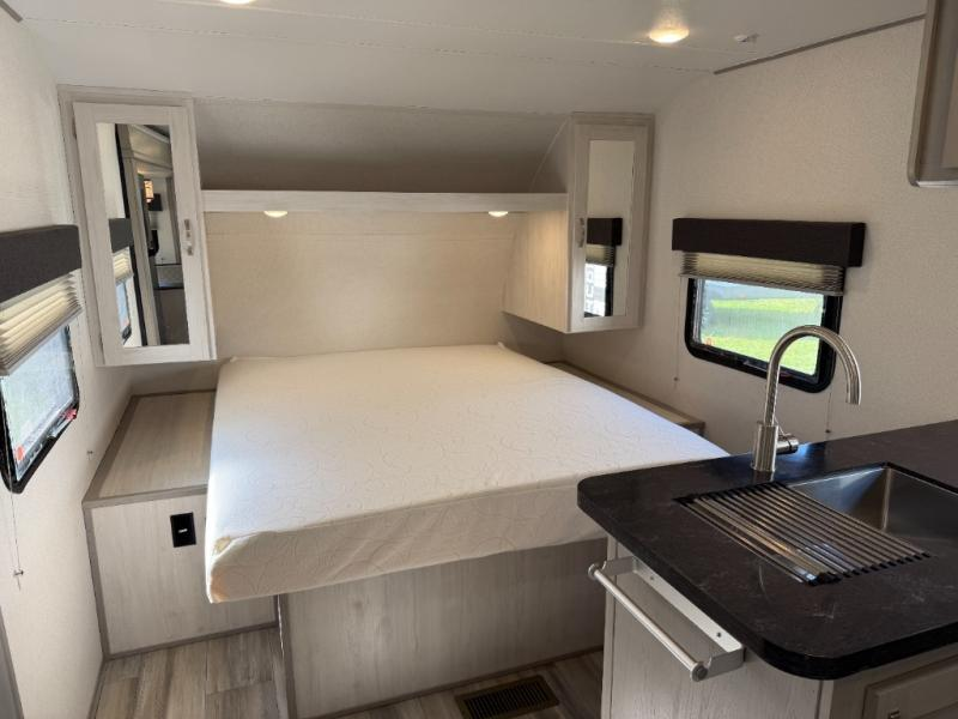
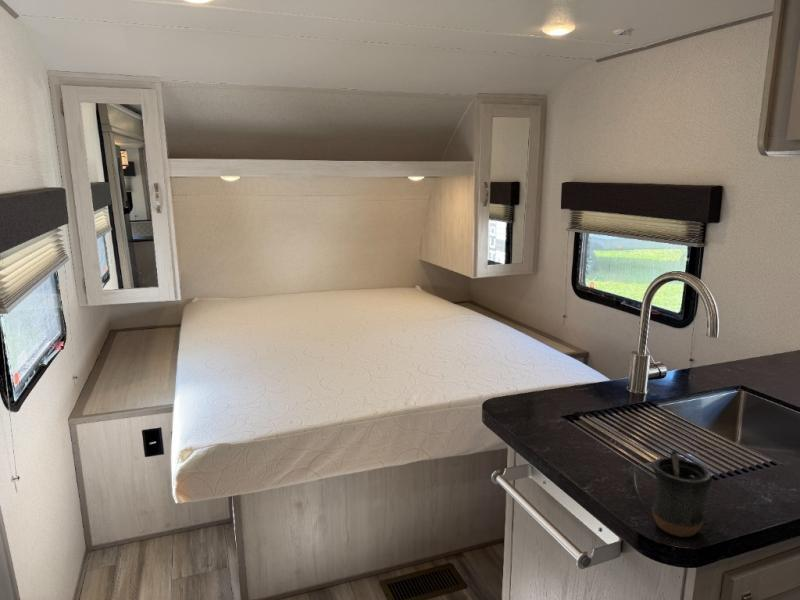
+ mug [650,448,713,538]
